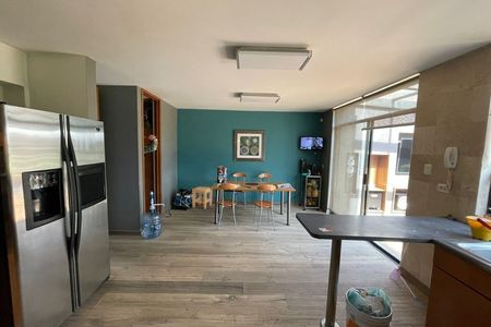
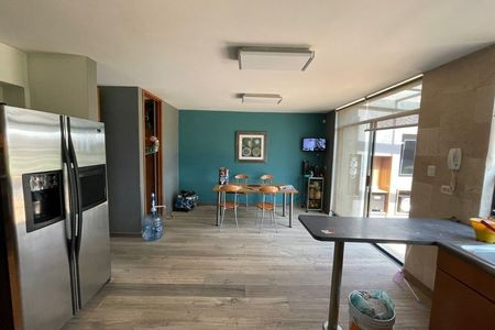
- stool [191,185,213,210]
